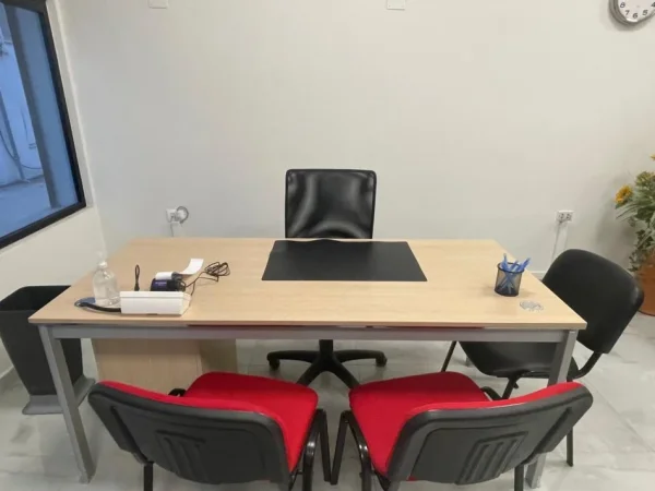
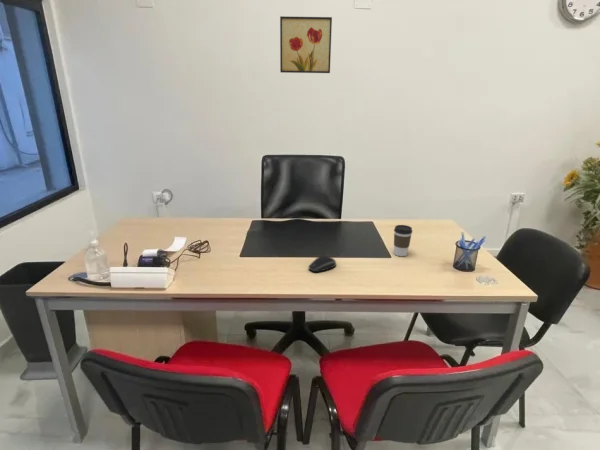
+ computer mouse [308,254,337,273]
+ wall art [279,15,333,74]
+ coffee cup [393,224,413,257]
